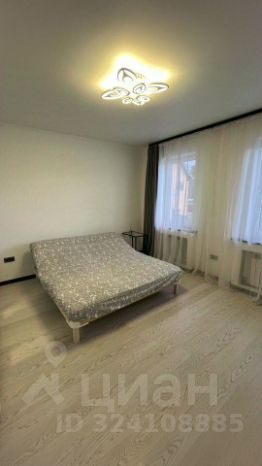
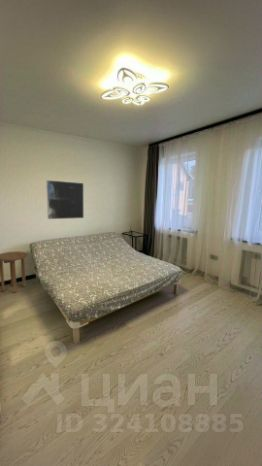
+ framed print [45,179,85,220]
+ side table [0,251,29,294]
